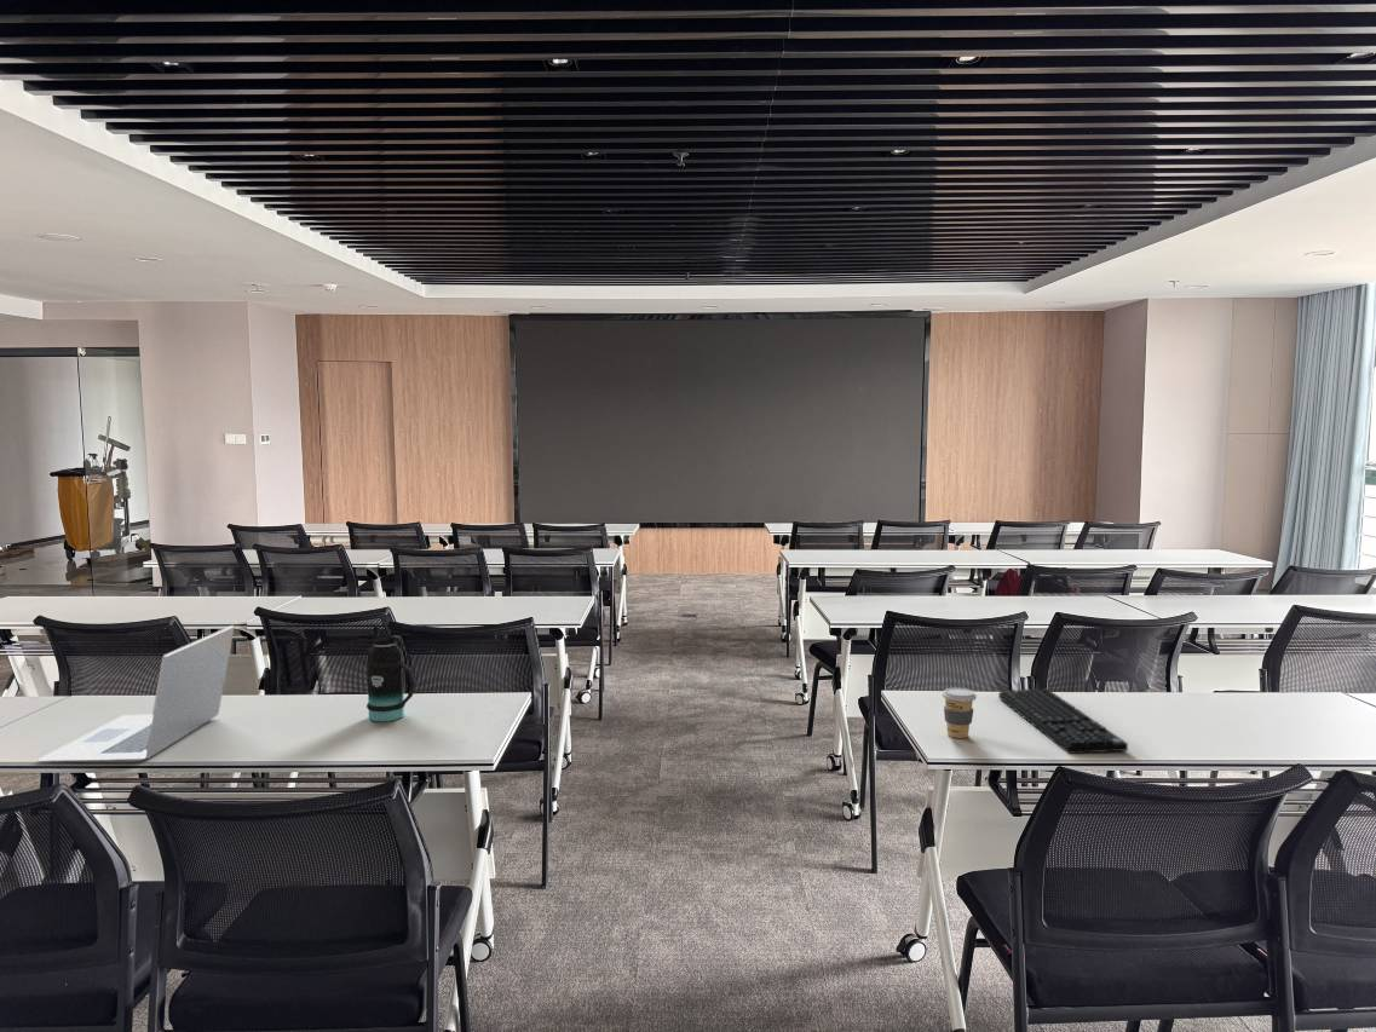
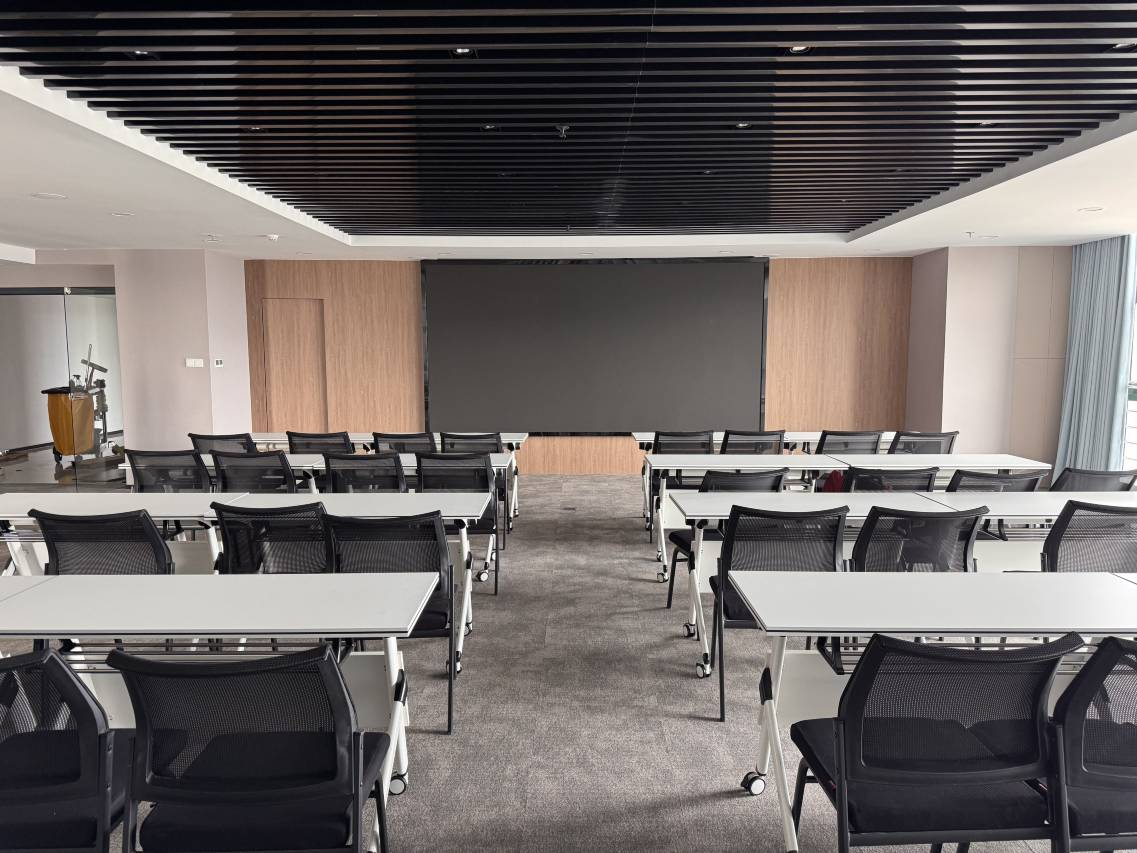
- bottle [364,623,418,722]
- keyboard [997,687,1129,755]
- coffee cup [940,687,978,739]
- laptop [36,624,235,763]
